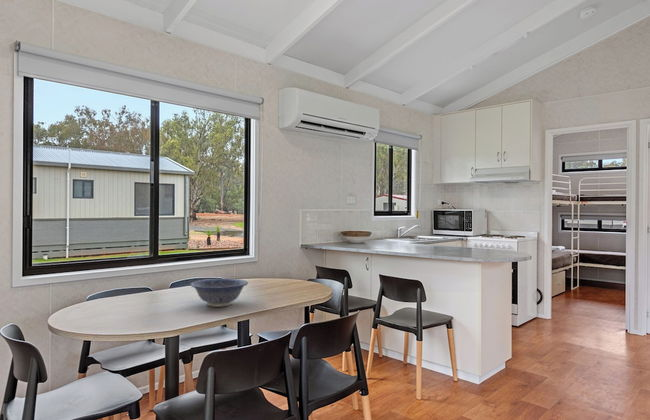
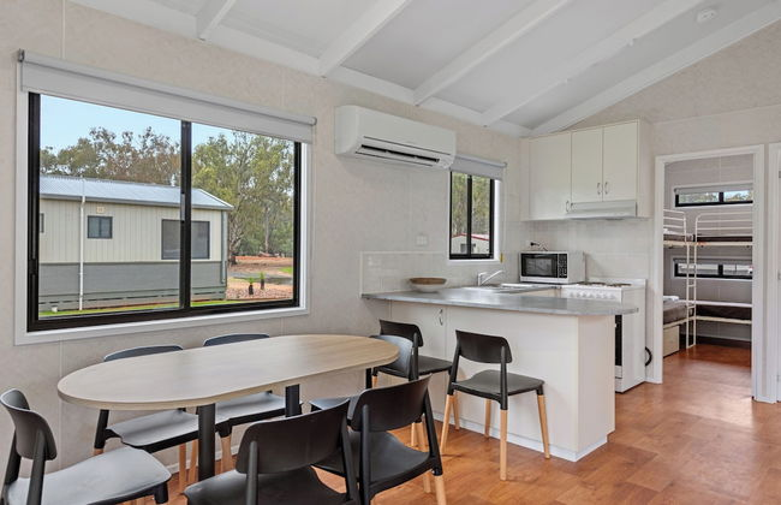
- decorative bowl [189,278,249,308]
